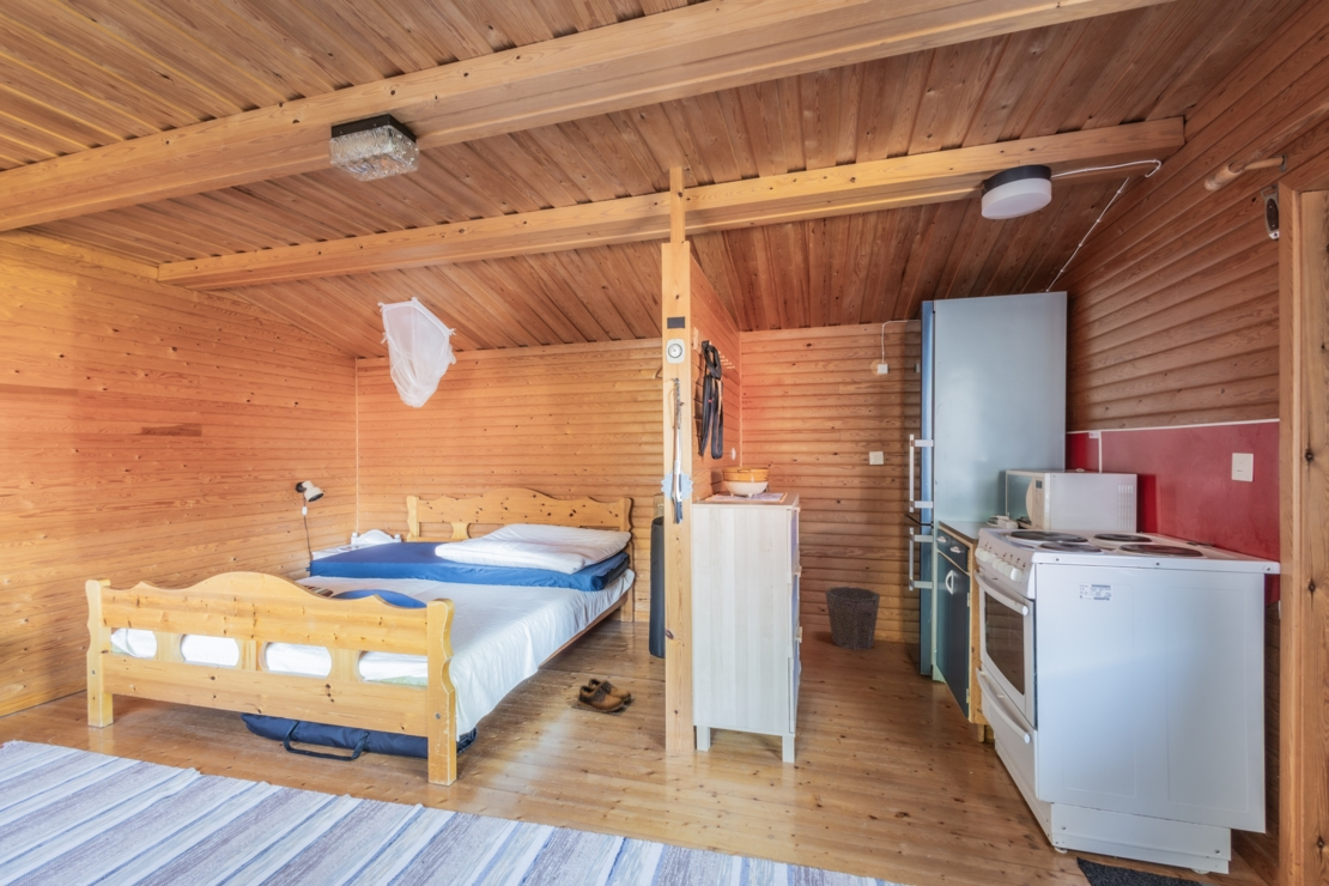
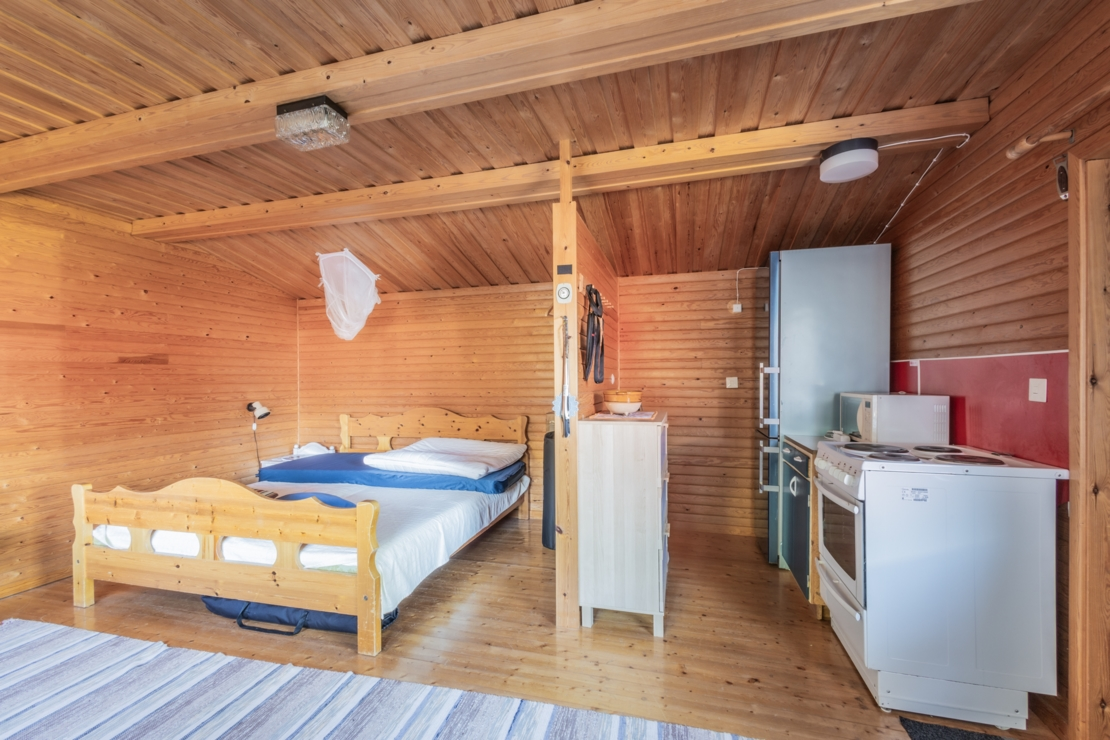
- shoes [570,678,637,717]
- waste bin [824,585,881,651]
